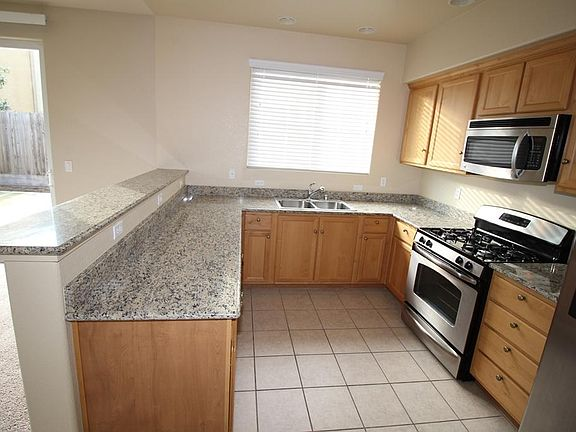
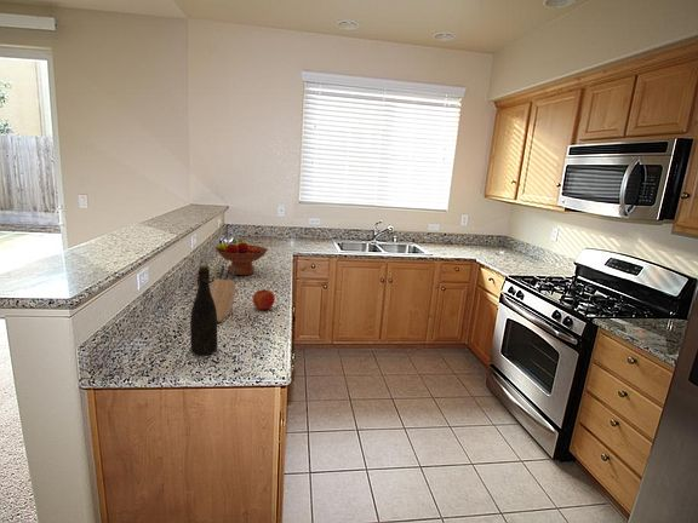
+ fruit bowl [214,238,269,276]
+ knife block [210,265,238,323]
+ fruit [252,288,276,311]
+ bottle [189,264,218,356]
